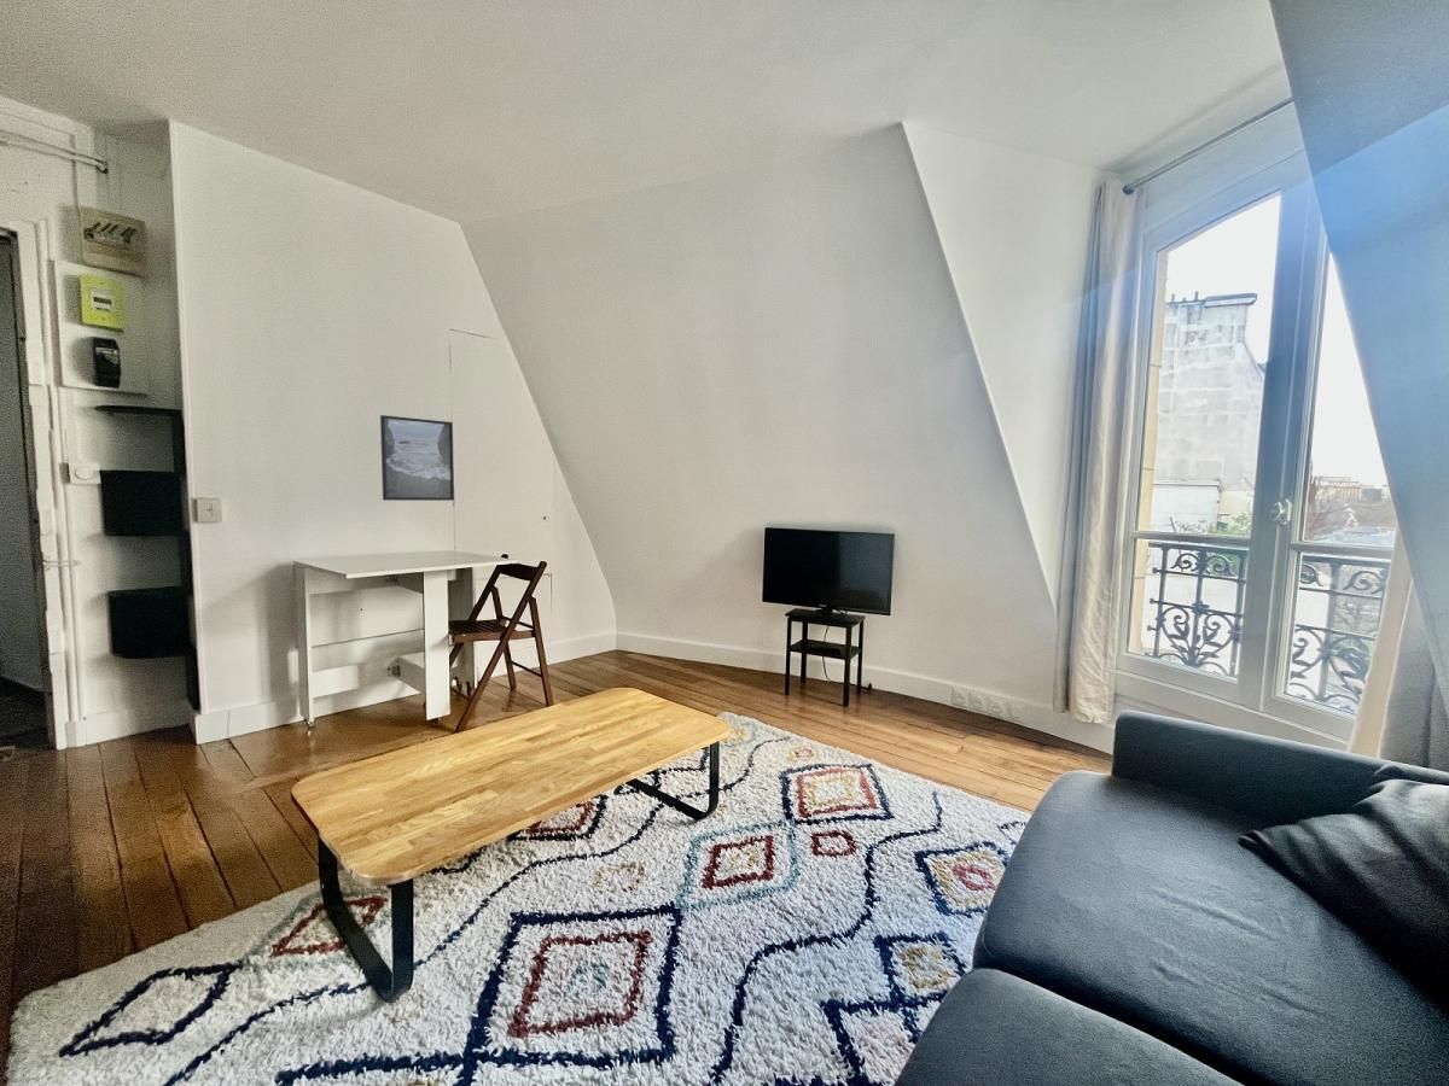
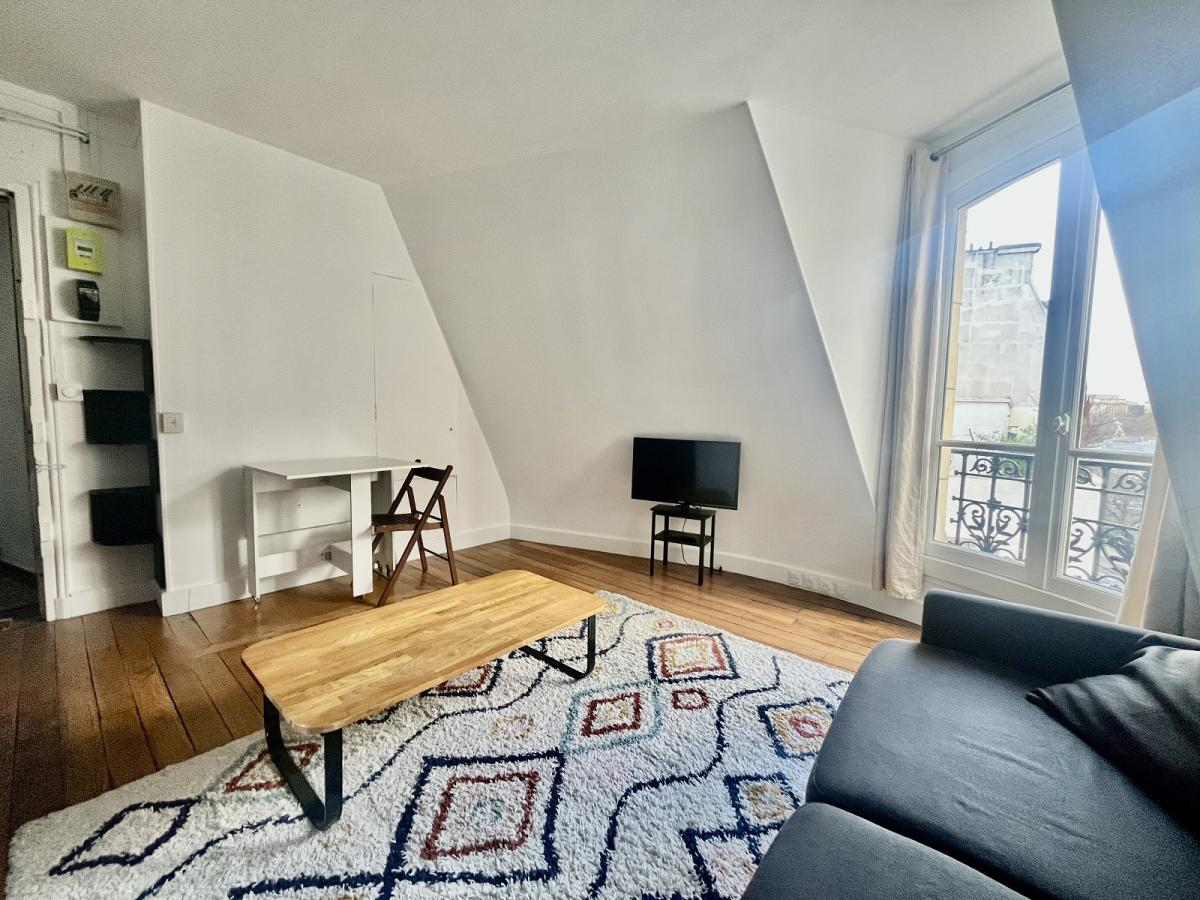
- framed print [379,414,455,502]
